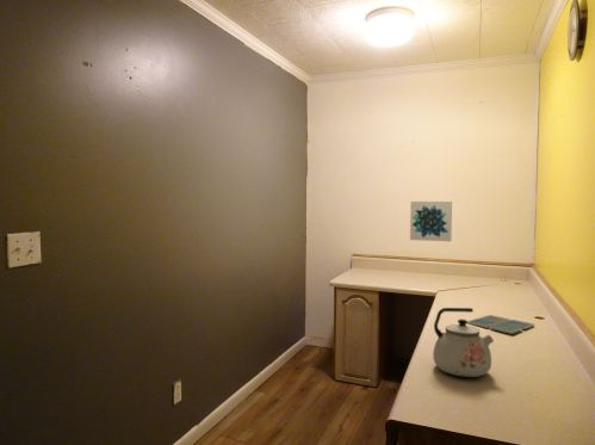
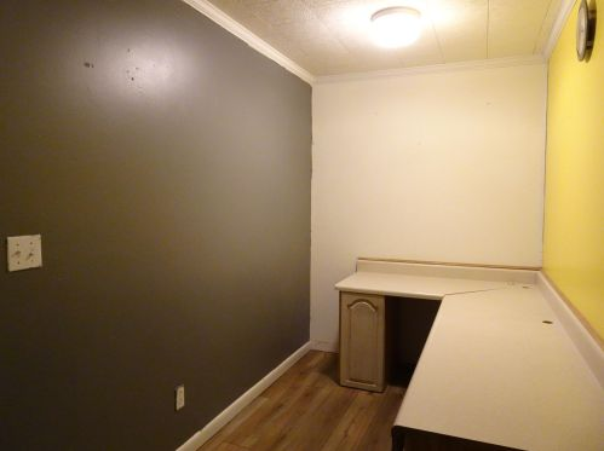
- drink coaster [466,314,535,335]
- wall art [409,200,453,242]
- kettle [432,307,495,378]
